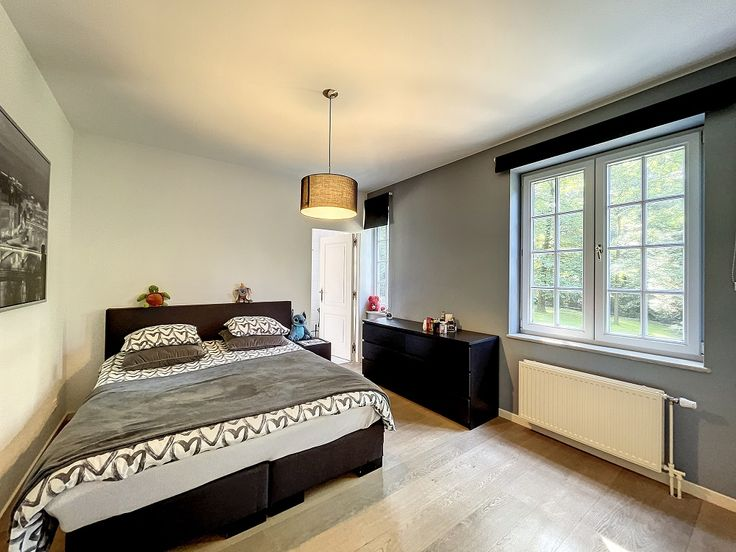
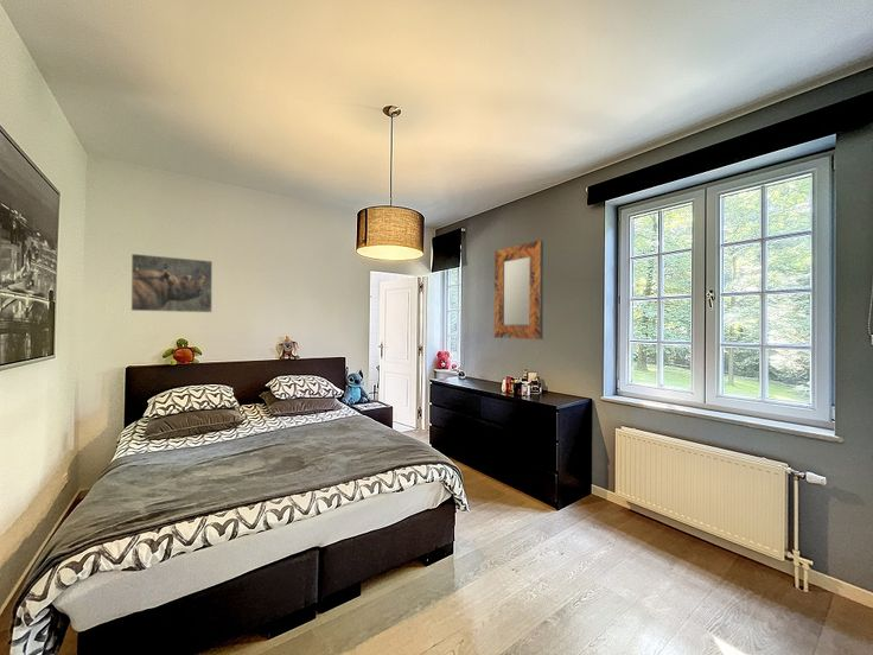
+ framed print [130,253,214,313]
+ home mirror [493,240,544,341]
